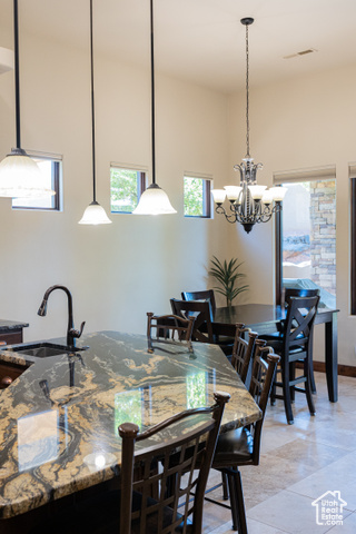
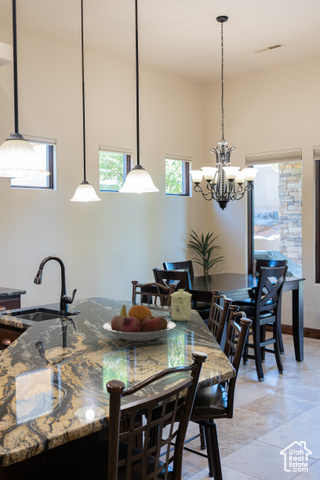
+ mug [170,288,193,322]
+ fruit bowl [102,304,177,342]
